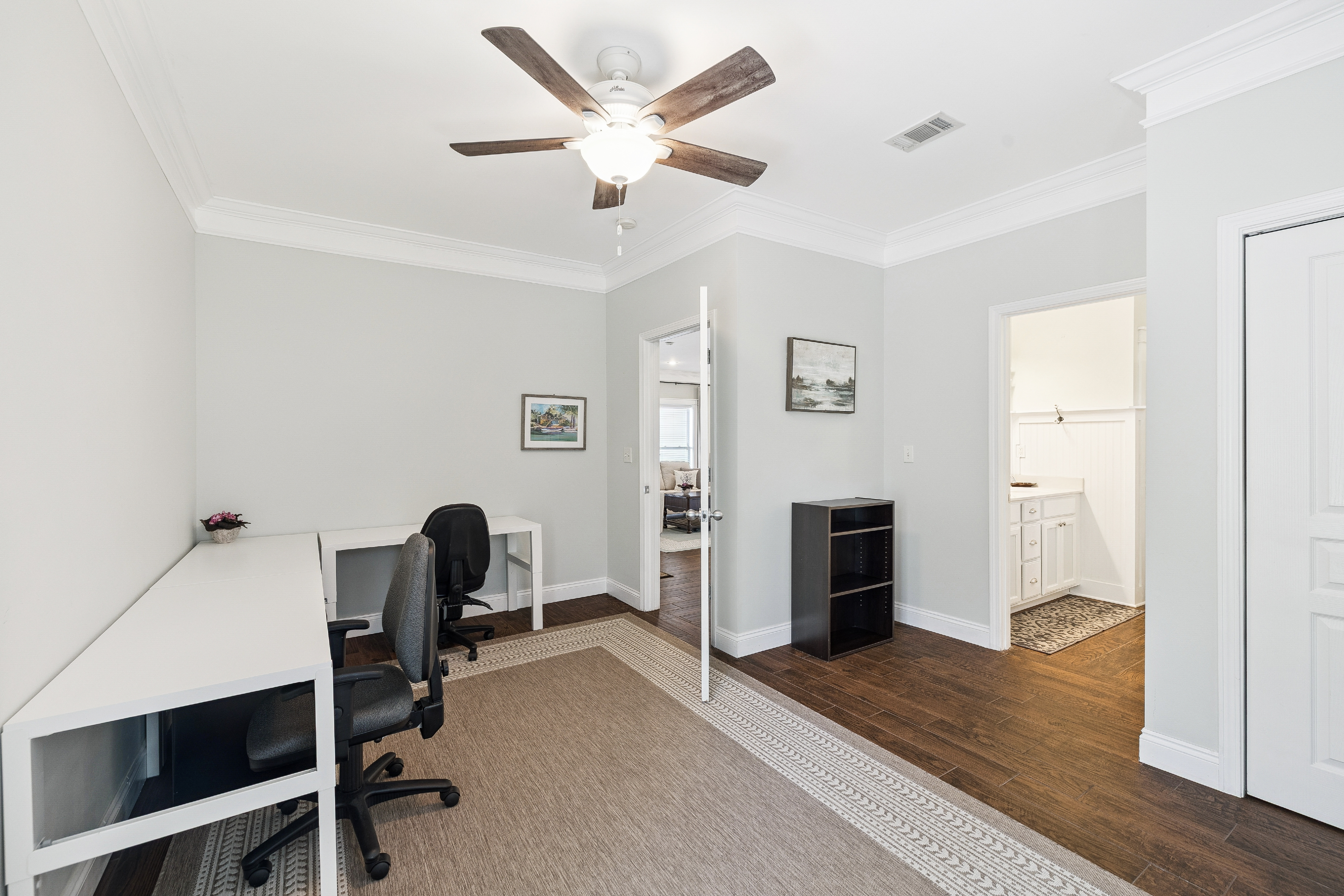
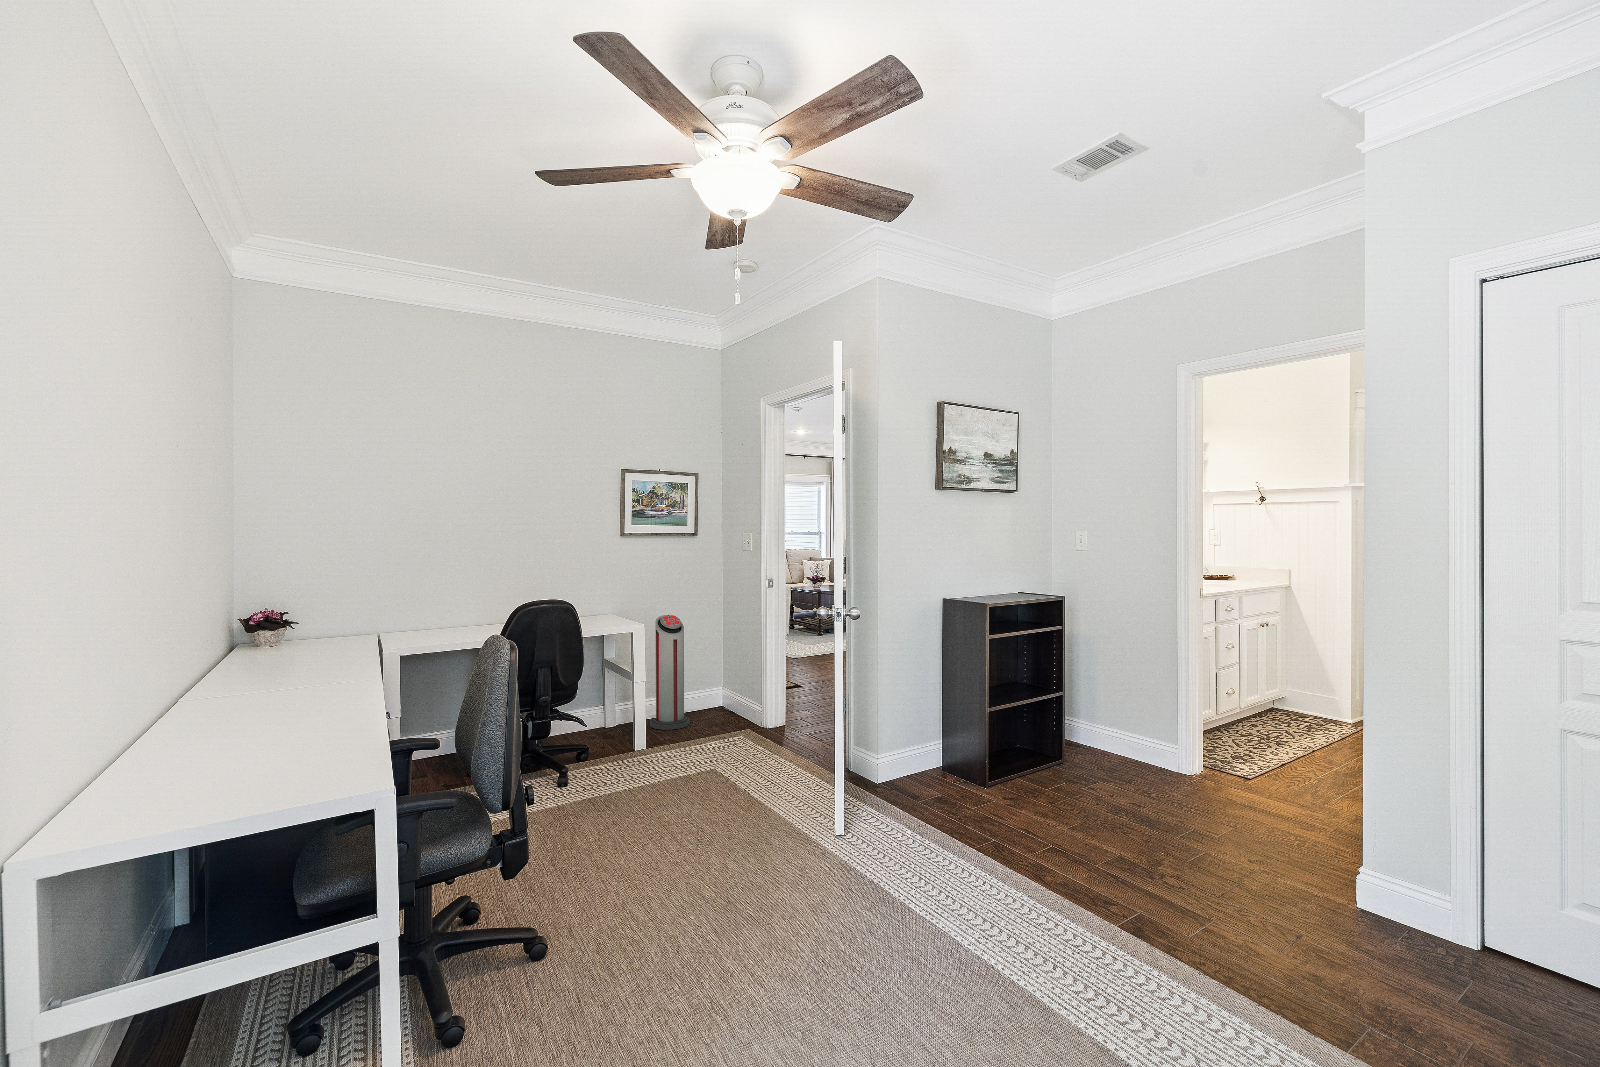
+ air purifier [650,614,690,730]
